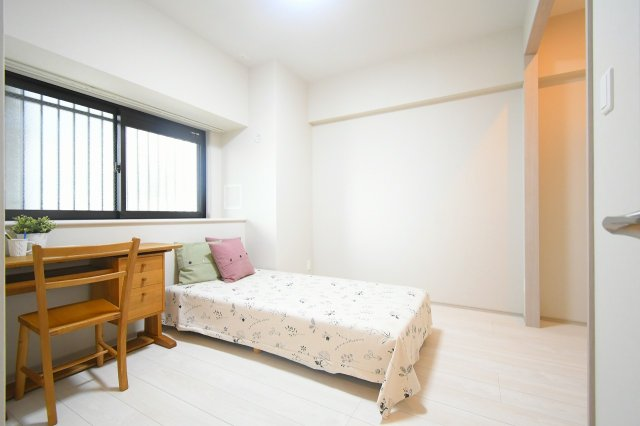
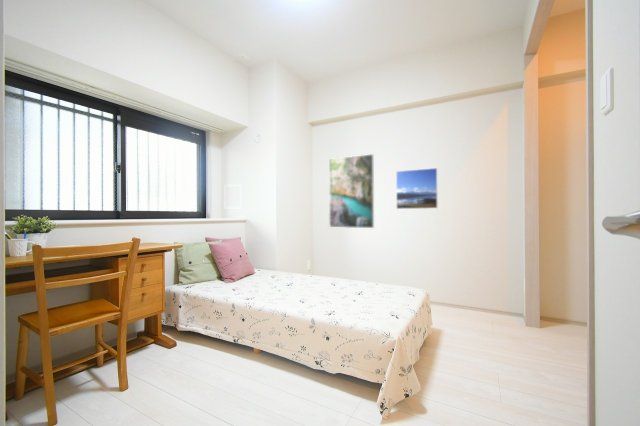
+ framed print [328,153,375,229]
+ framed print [395,167,439,210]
